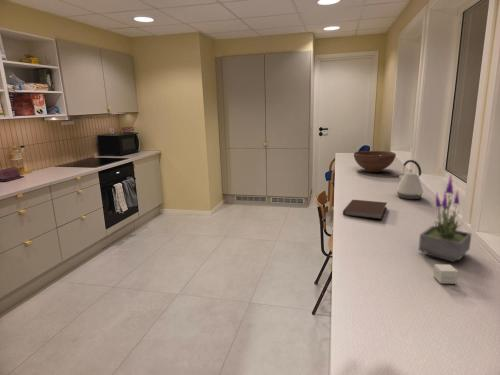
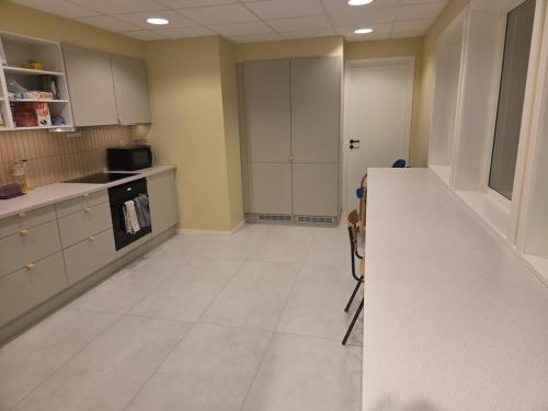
- small box [432,263,459,285]
- kettle [396,159,424,200]
- potted plant [418,172,472,263]
- notebook [342,199,388,221]
- fruit bowl [353,150,397,173]
